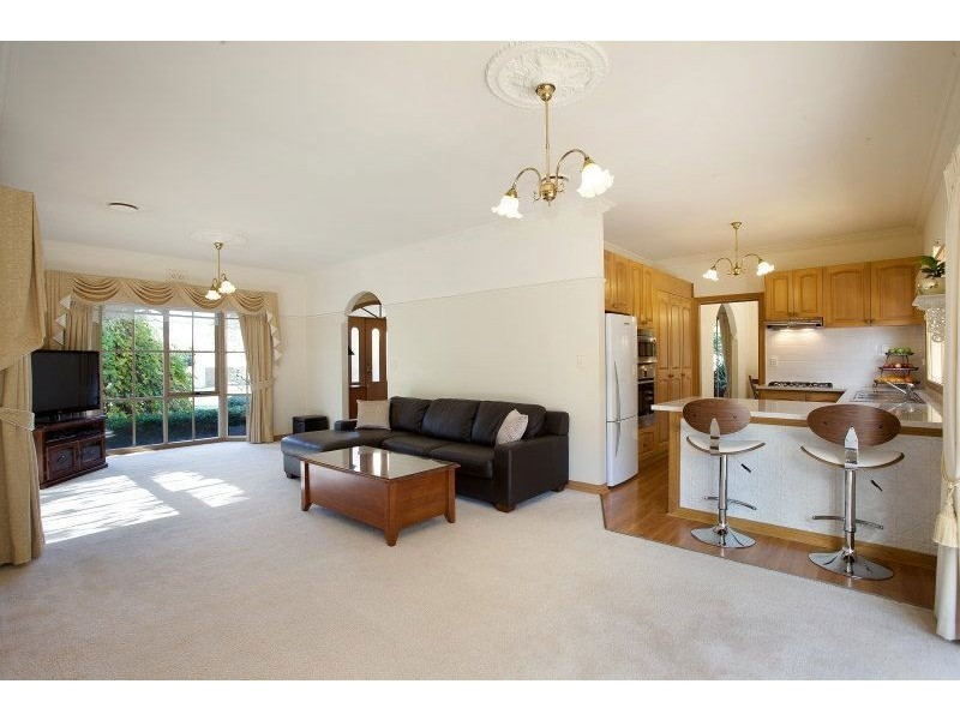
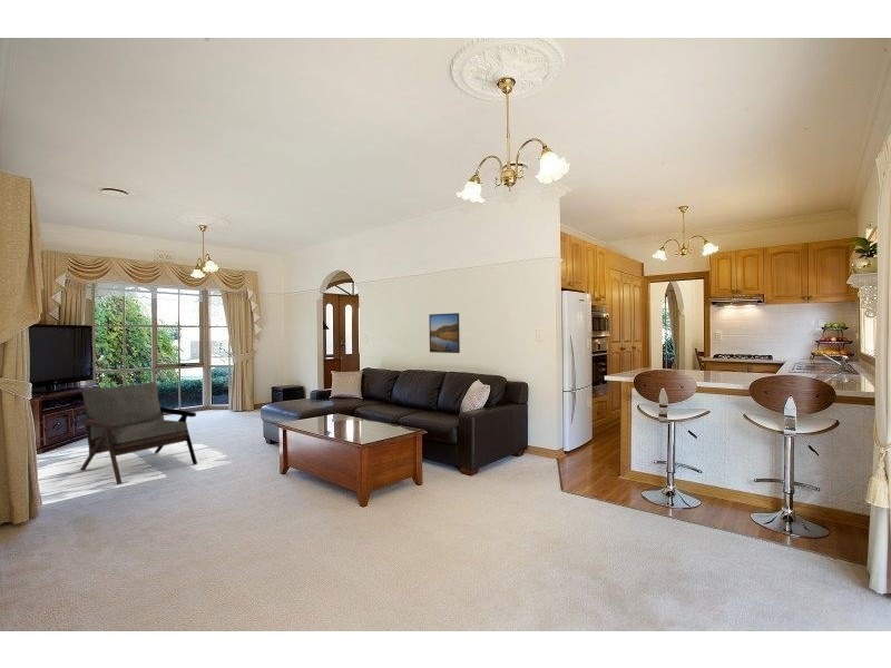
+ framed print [428,312,461,354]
+ armchair [78,381,198,485]
